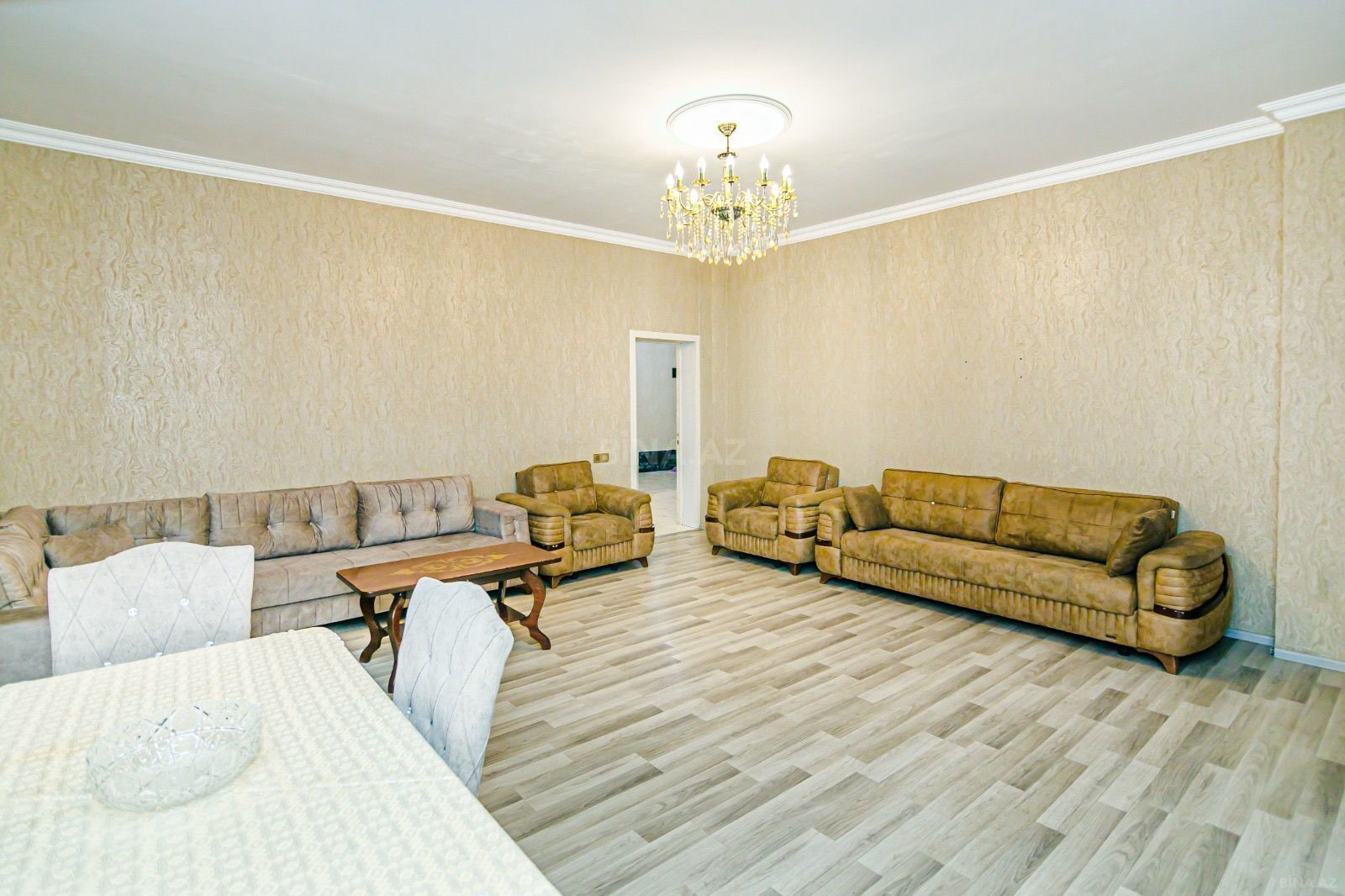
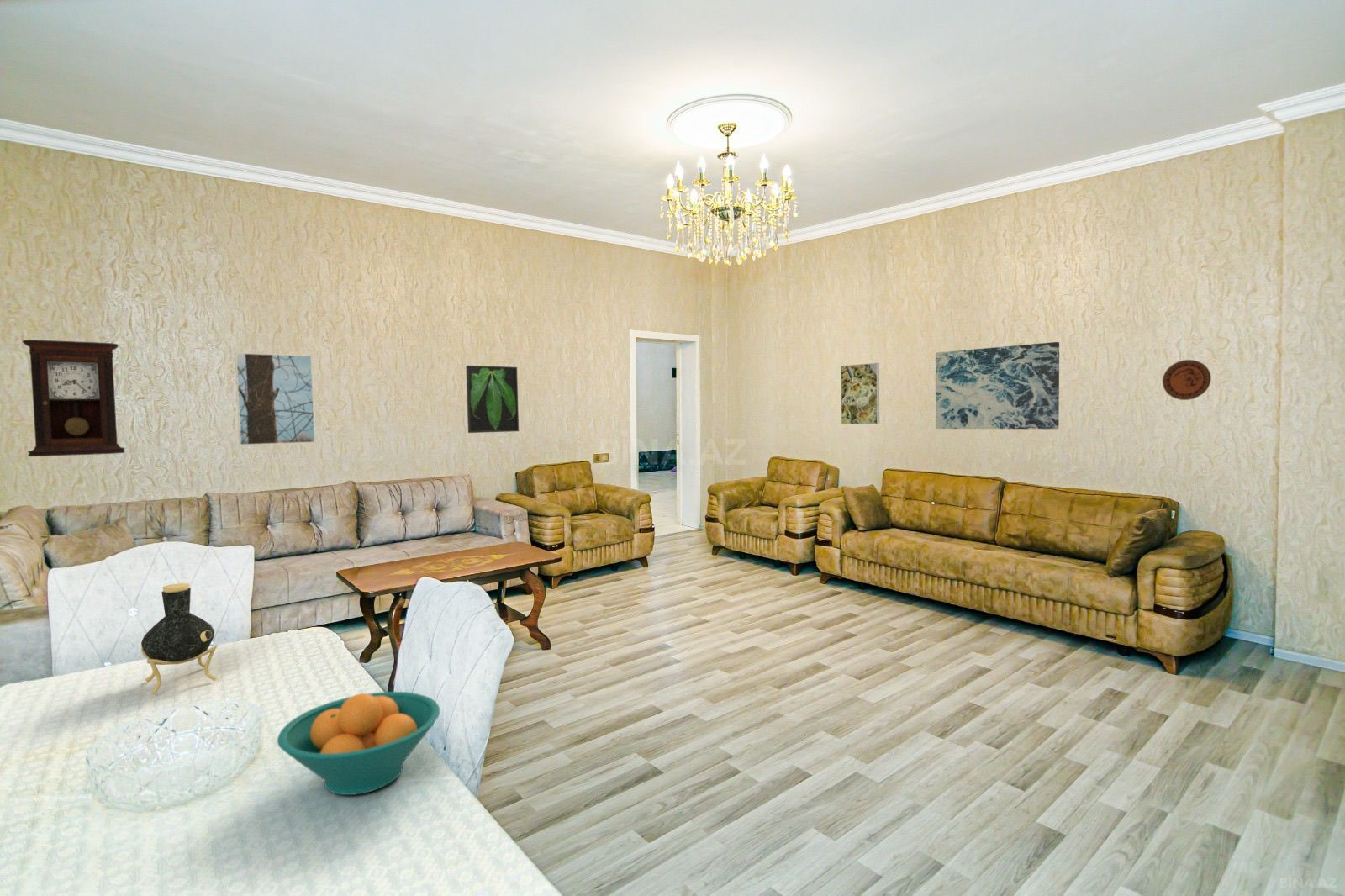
+ wall art [935,341,1060,430]
+ decorative plate [1162,359,1212,401]
+ pendulum clock [22,339,126,457]
+ fruit bowl [277,691,440,796]
+ vase [140,582,218,695]
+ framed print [235,352,316,445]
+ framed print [840,362,880,425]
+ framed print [465,365,520,434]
